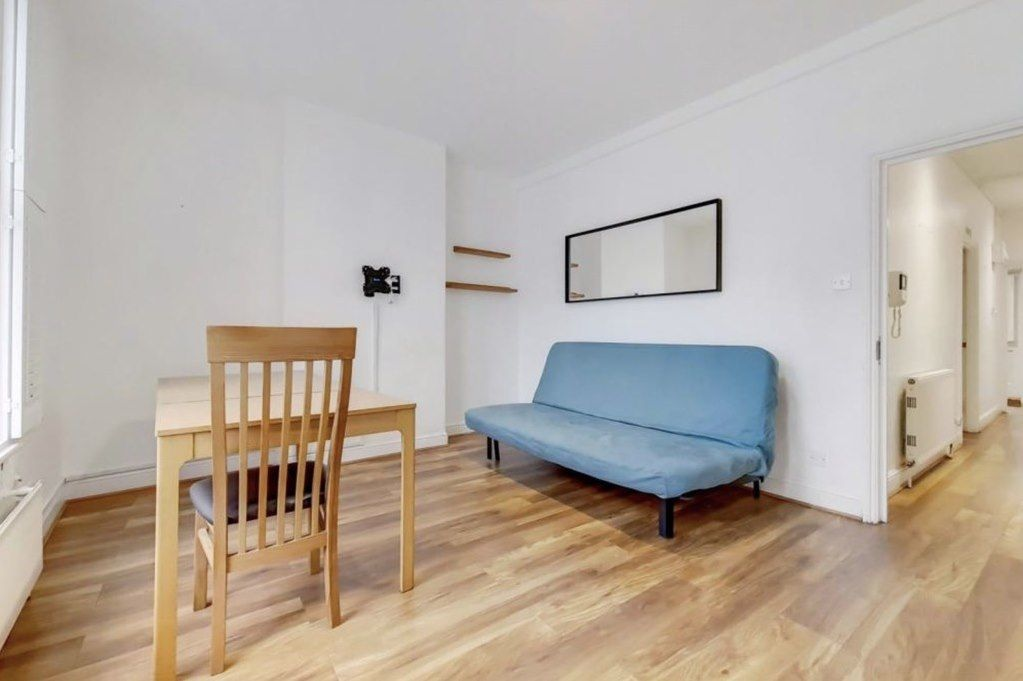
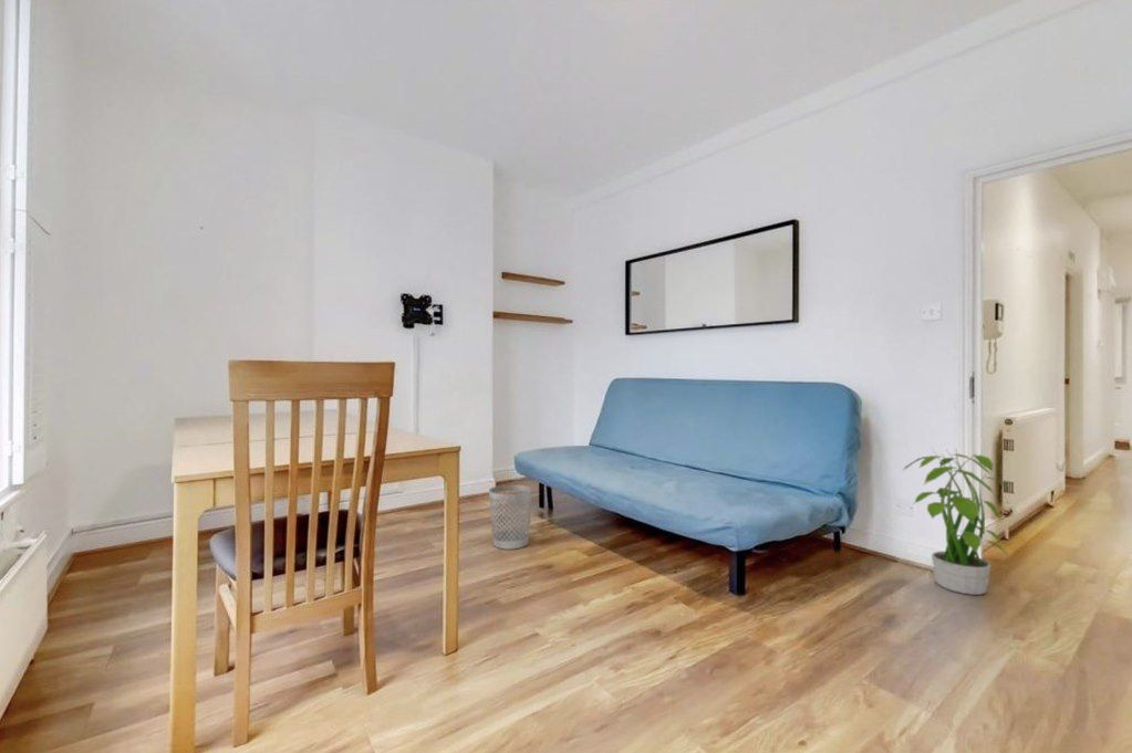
+ wastebasket [488,484,533,551]
+ potted plant [902,448,1014,596]
